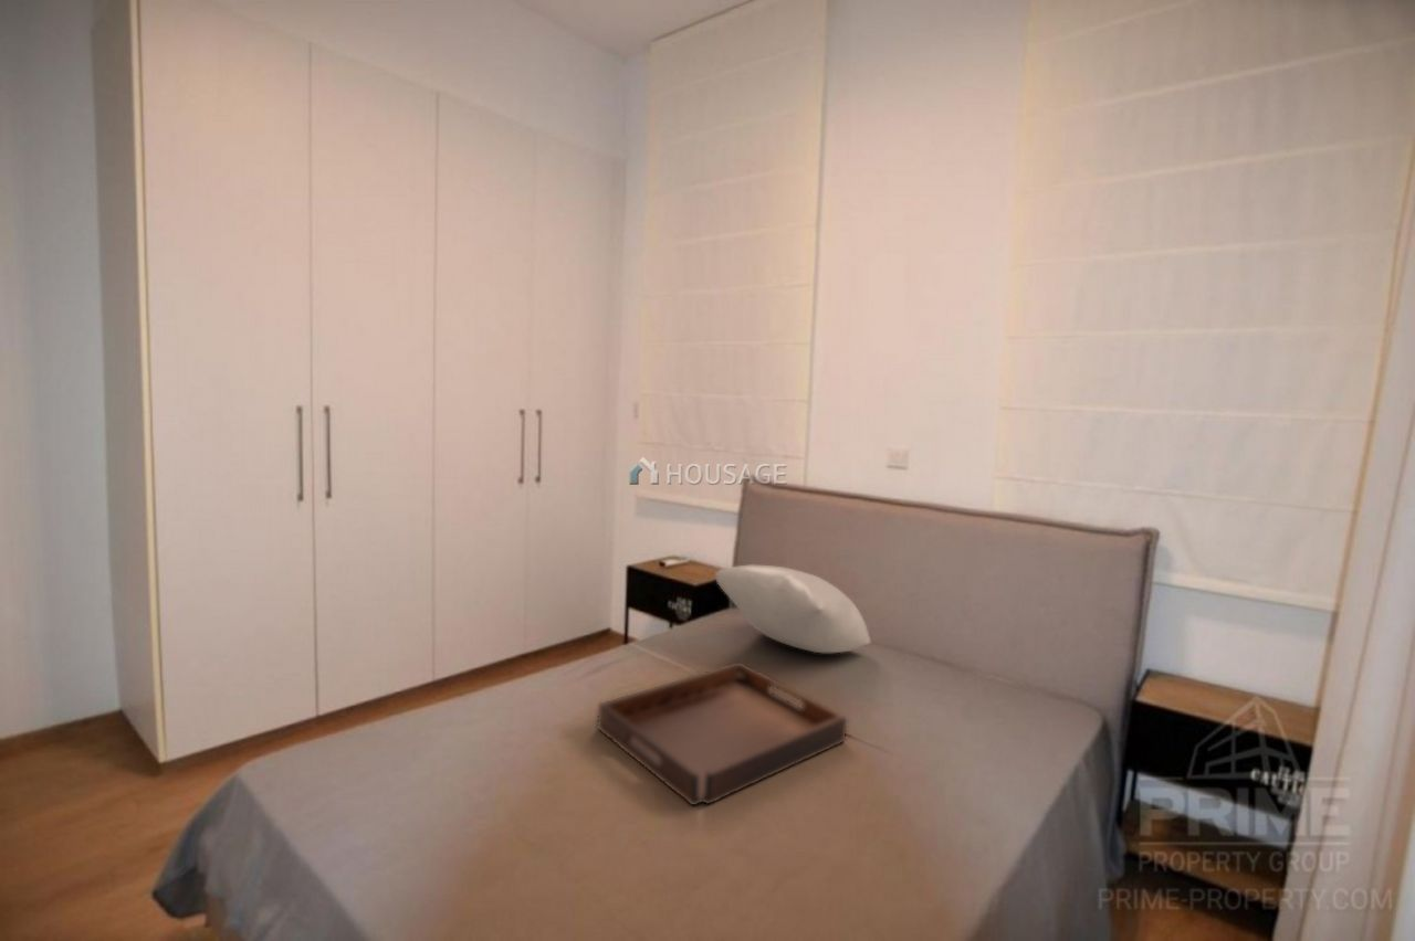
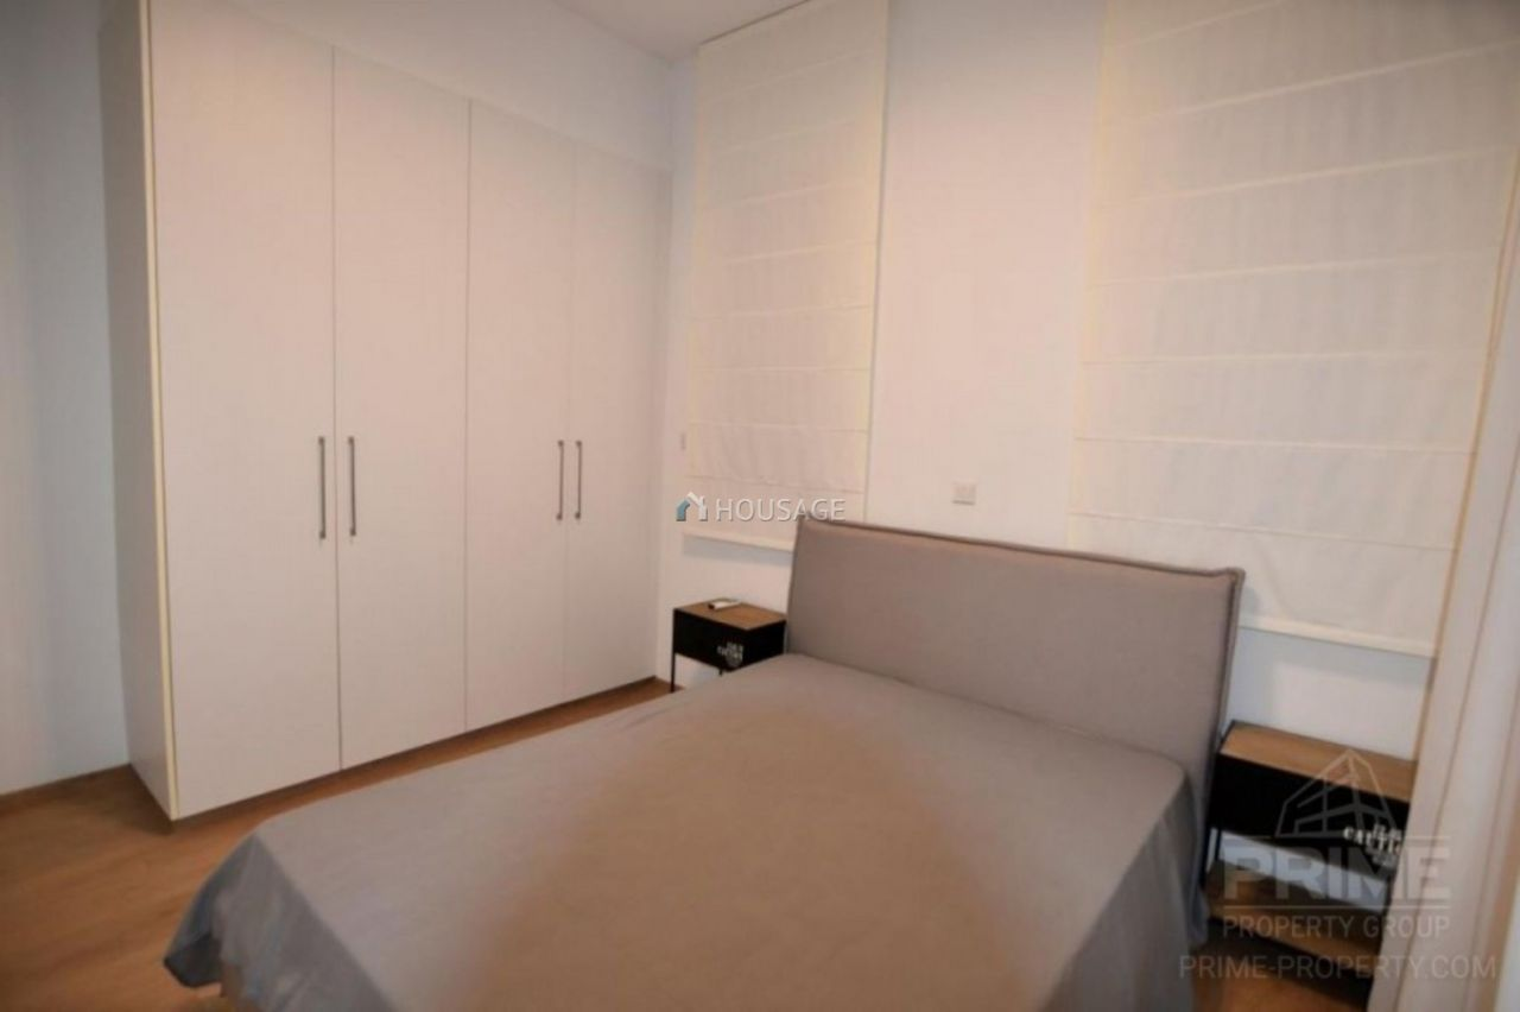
- pillow [714,563,871,654]
- serving tray [597,662,848,806]
